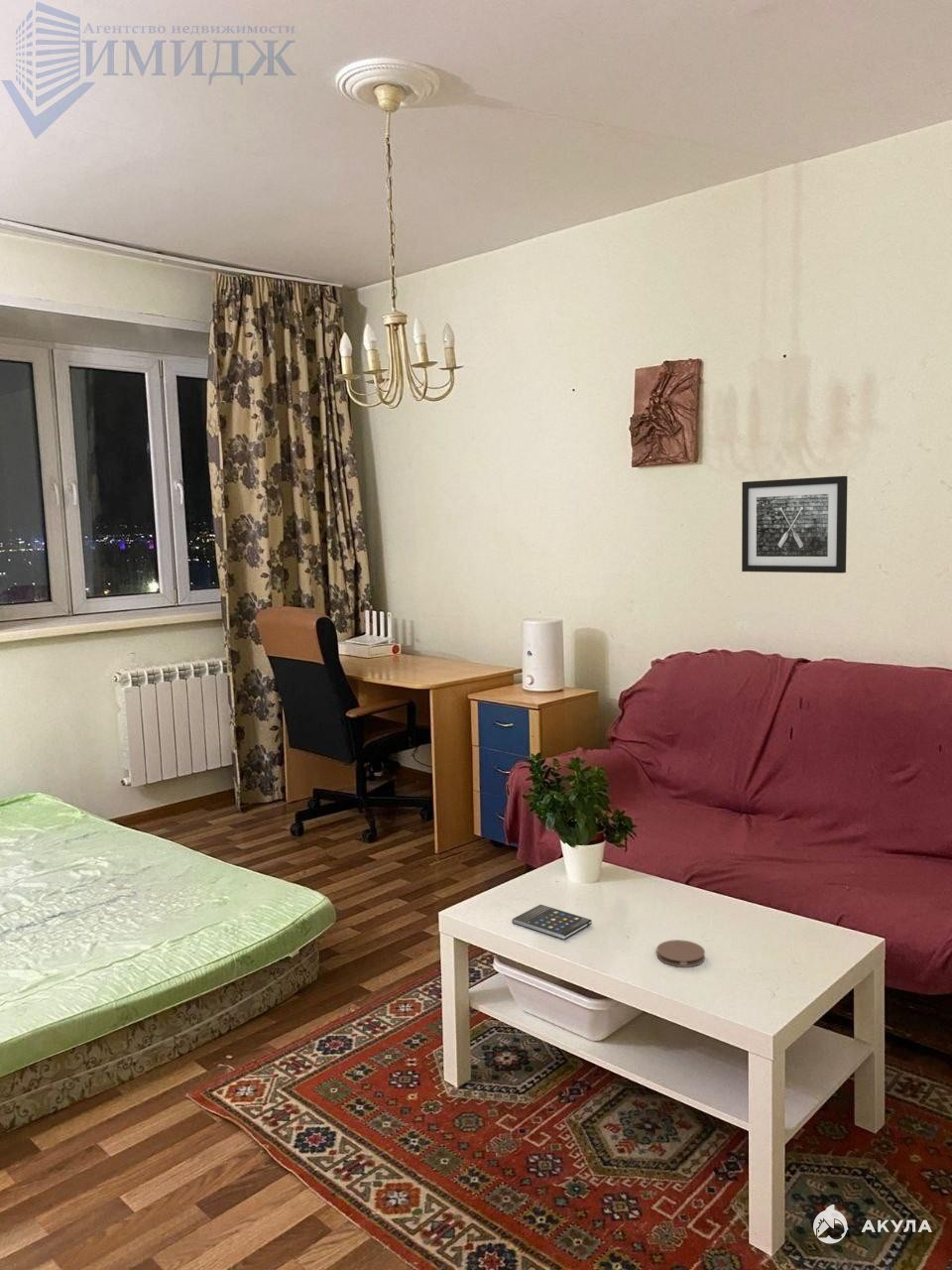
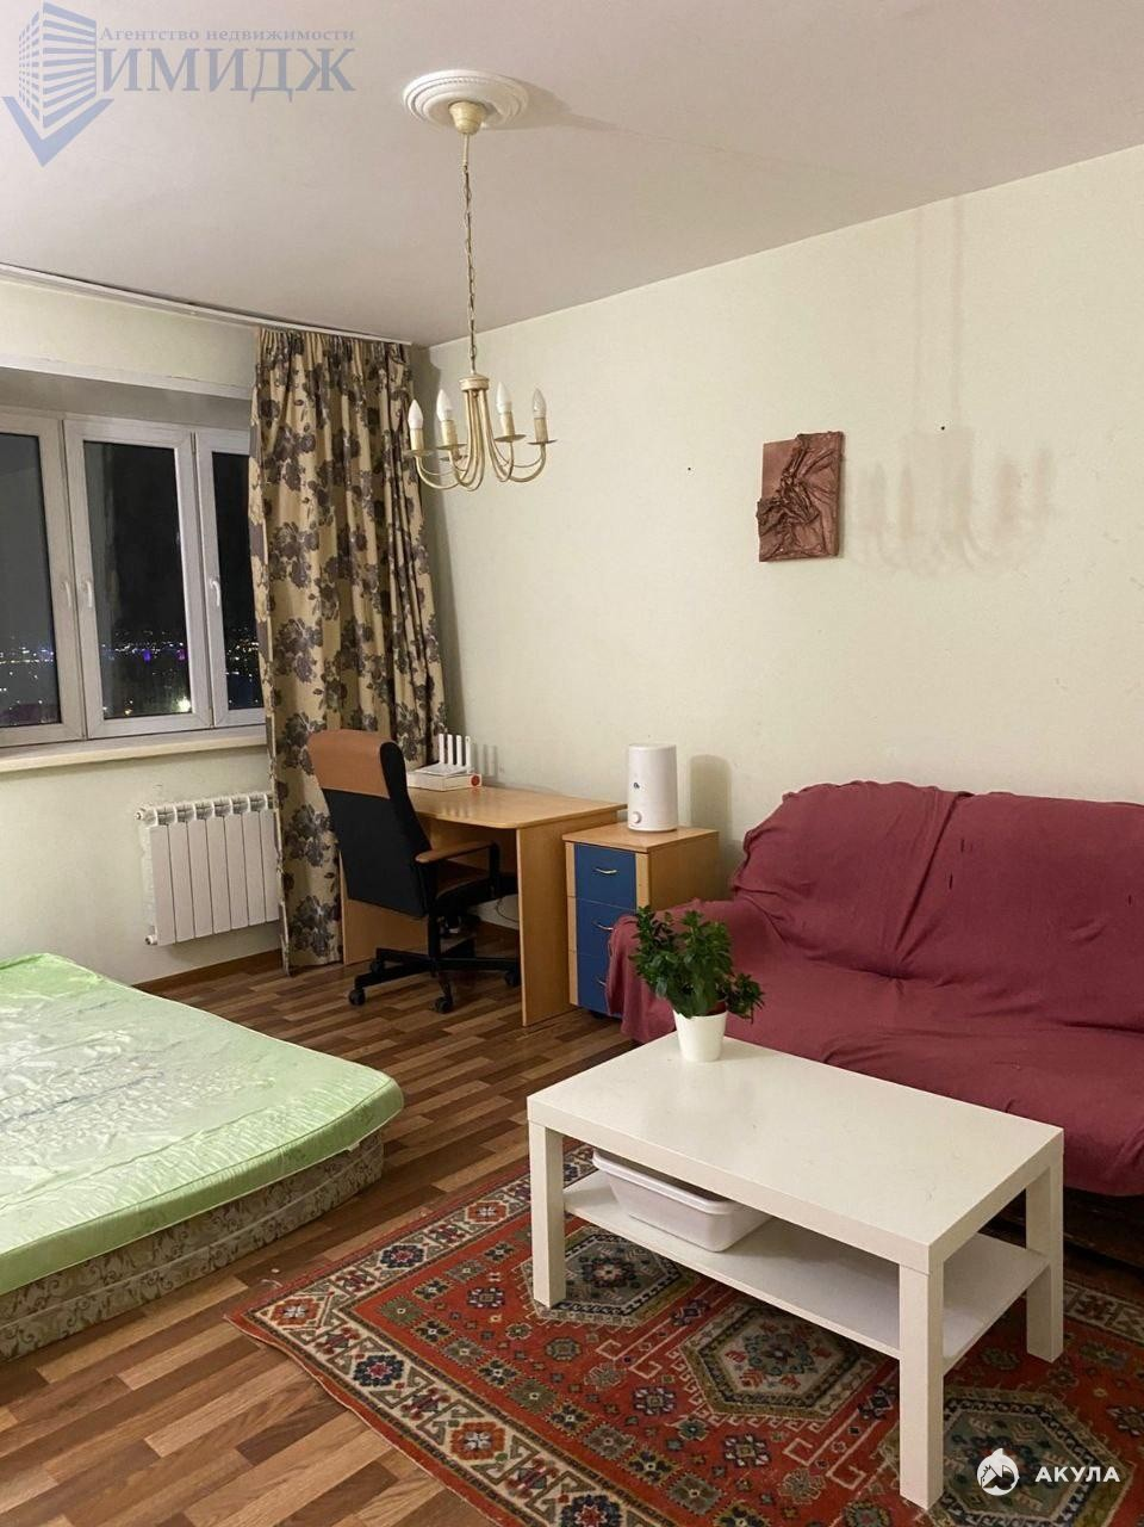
- smartphone [511,904,593,941]
- coaster [655,939,706,968]
- wall art [741,475,849,574]
